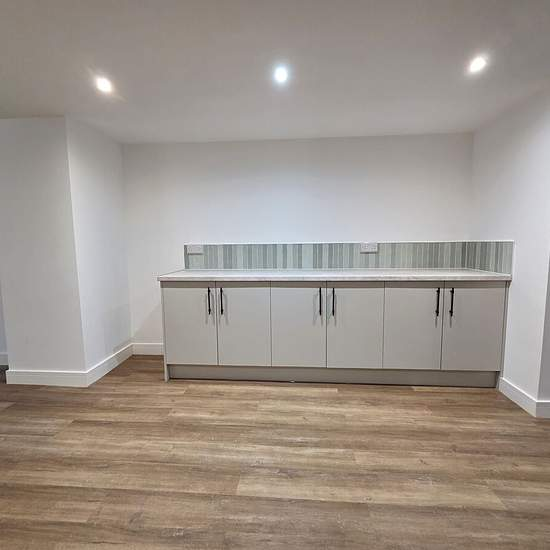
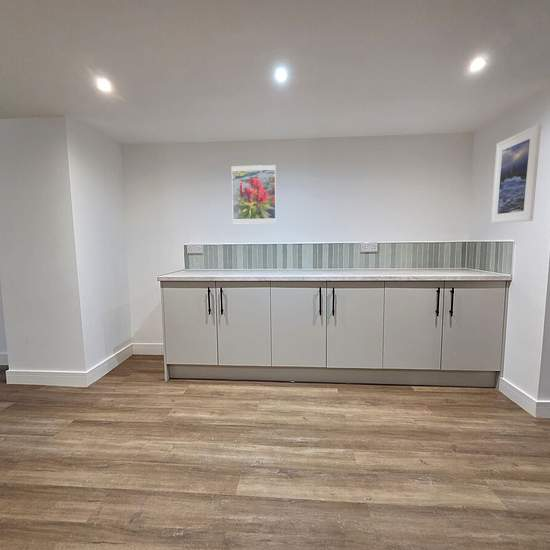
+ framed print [490,123,542,224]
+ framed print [231,164,277,224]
